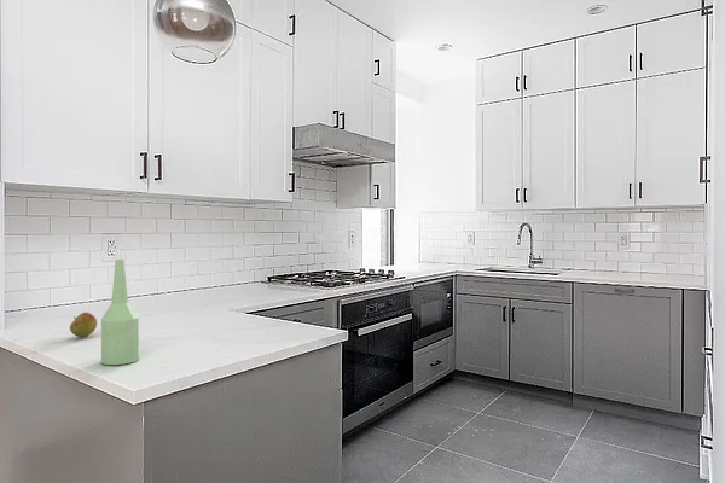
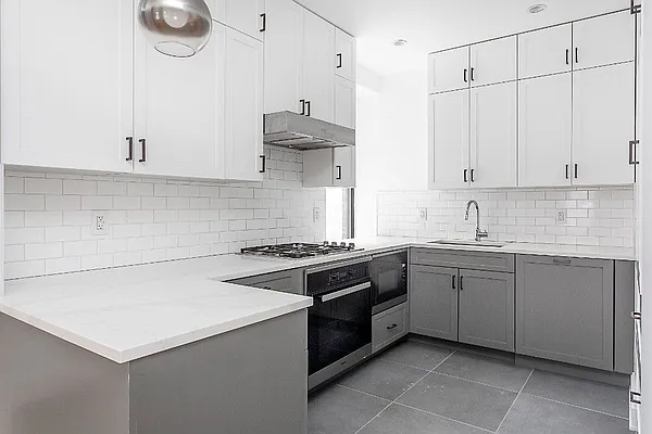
- apple [69,312,98,338]
- bottle [100,258,140,366]
